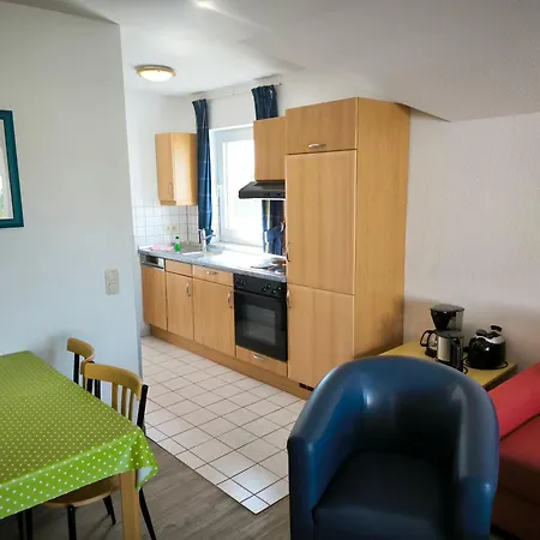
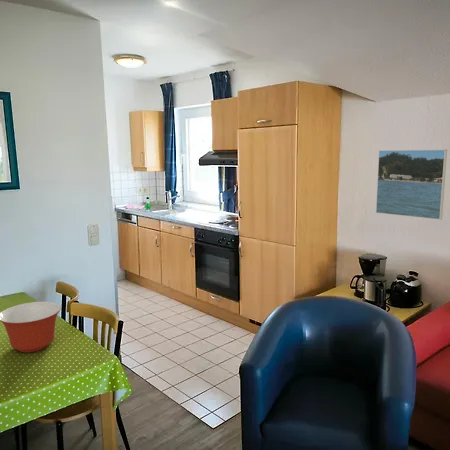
+ mixing bowl [0,301,62,353]
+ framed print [375,149,448,221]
